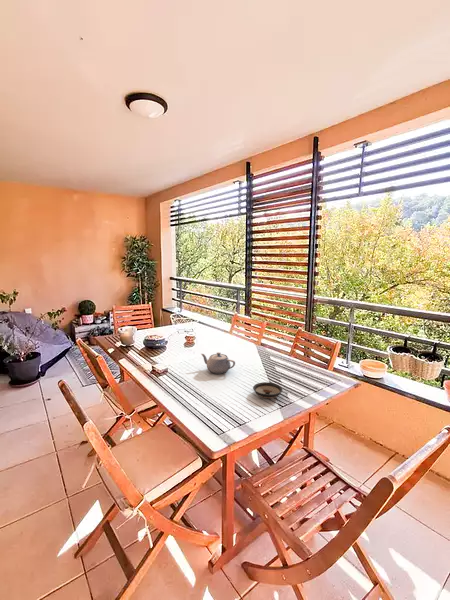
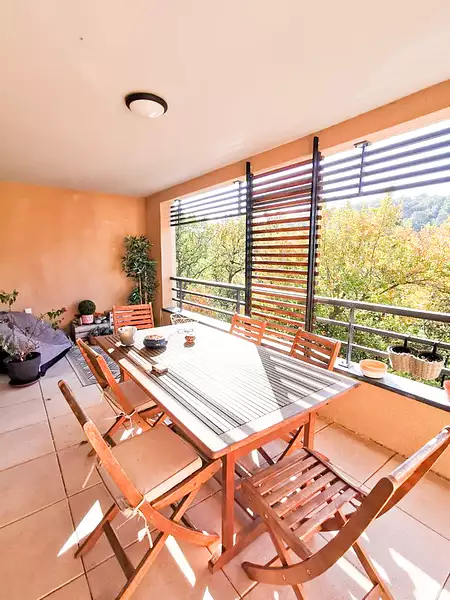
- teapot [200,351,236,375]
- saucer [252,381,284,399]
